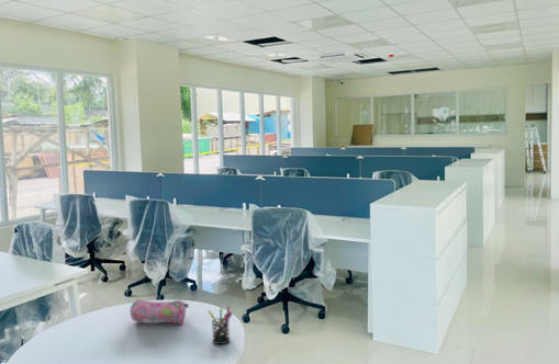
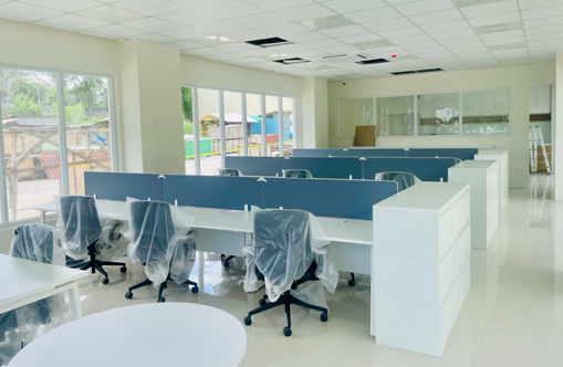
- pencil case [128,298,190,325]
- pen holder [208,305,234,345]
